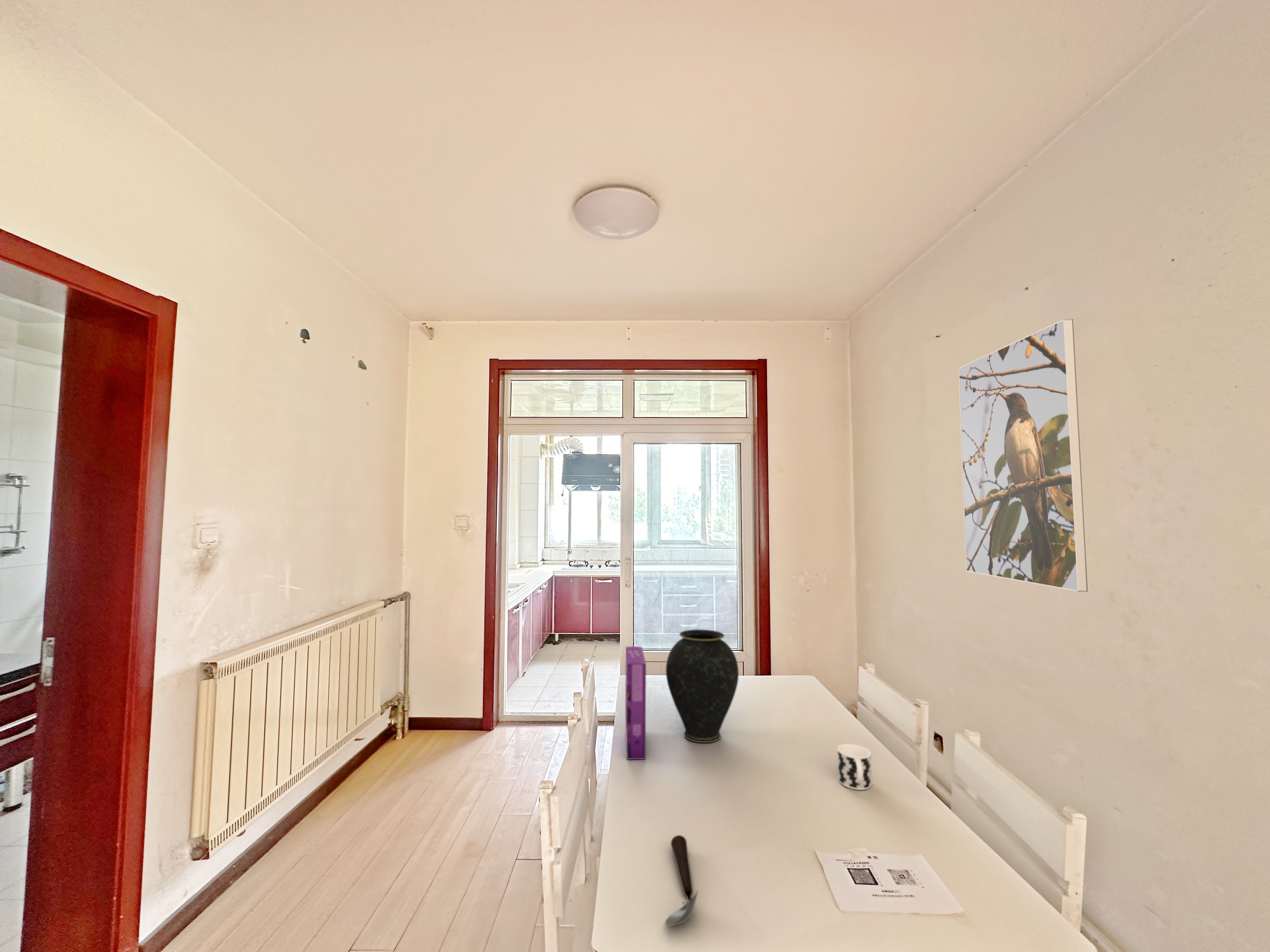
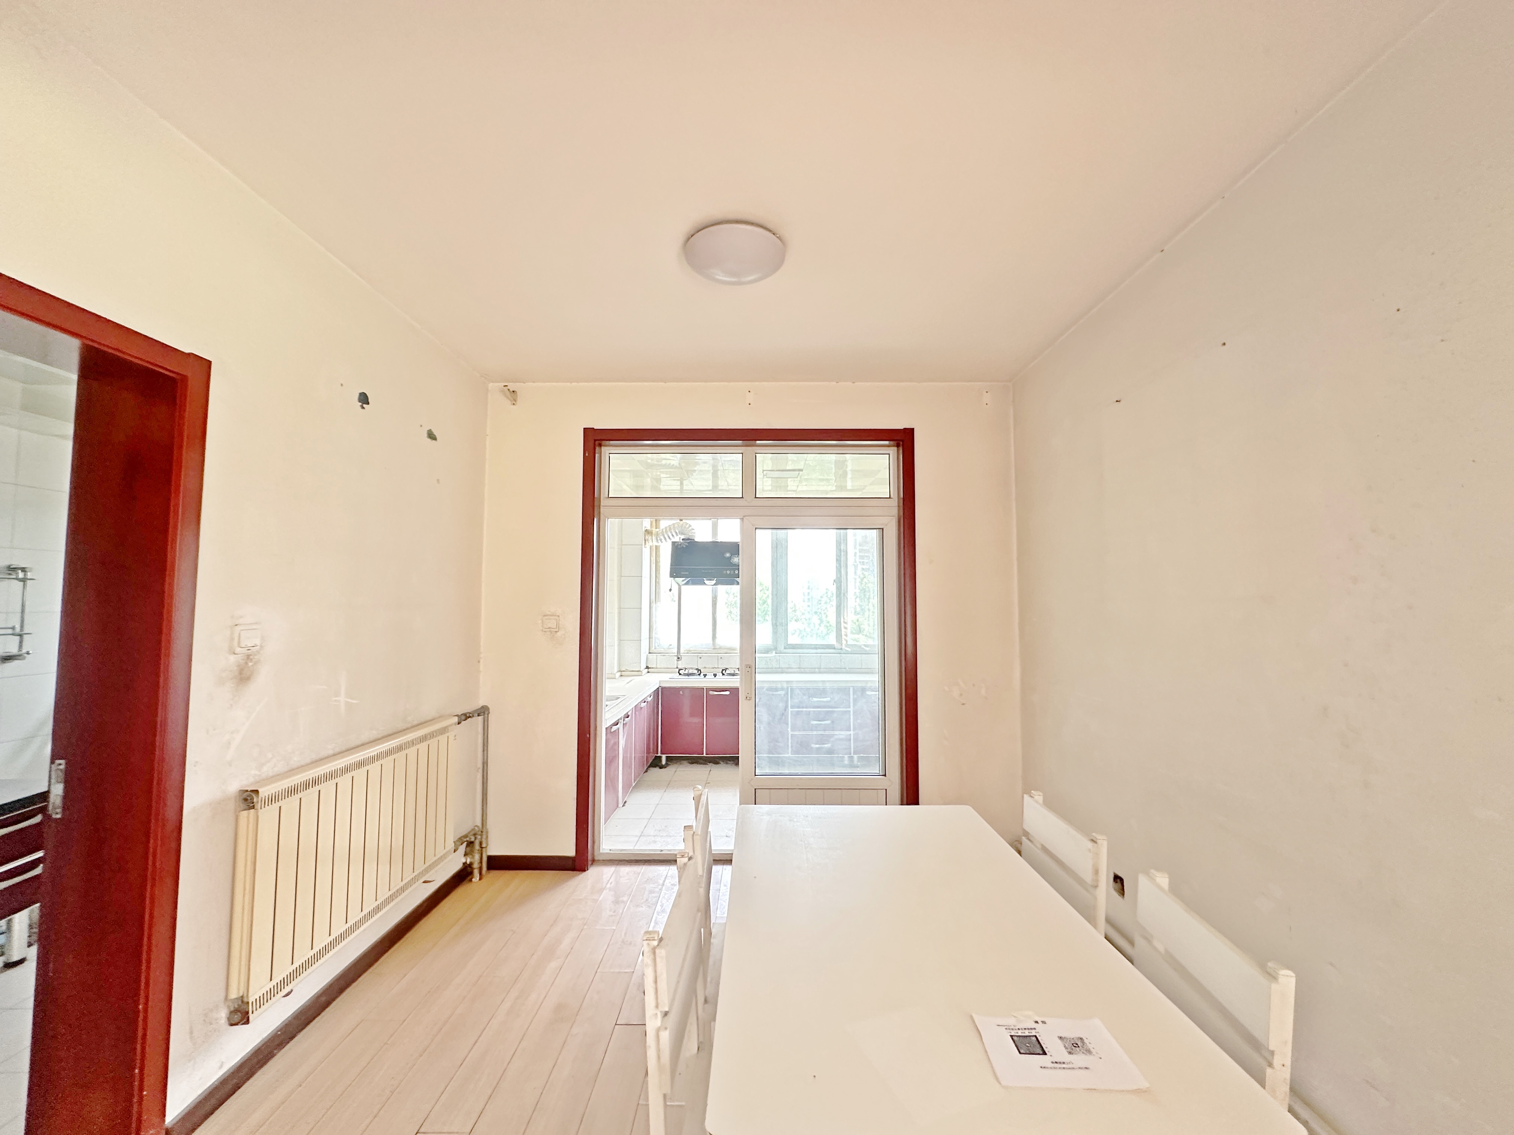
- vase [666,629,739,743]
- spoon [665,835,699,927]
- cereal box [625,646,646,760]
- cup [837,744,872,790]
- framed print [958,319,1088,592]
